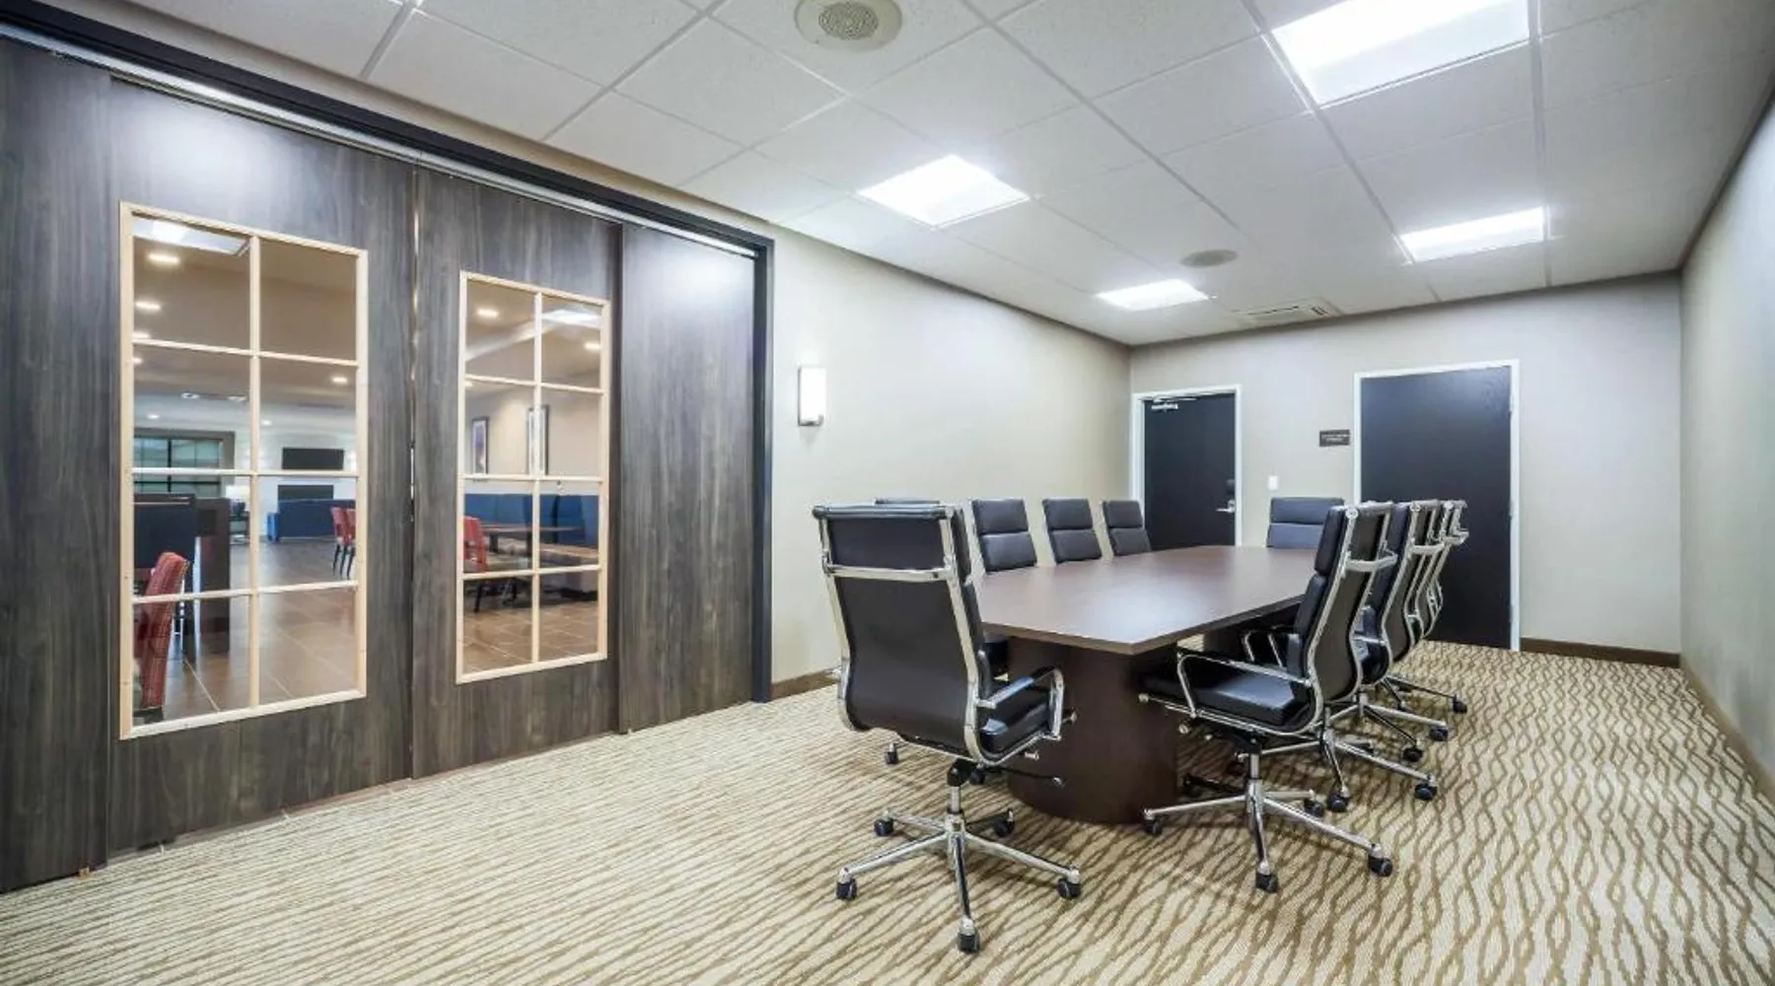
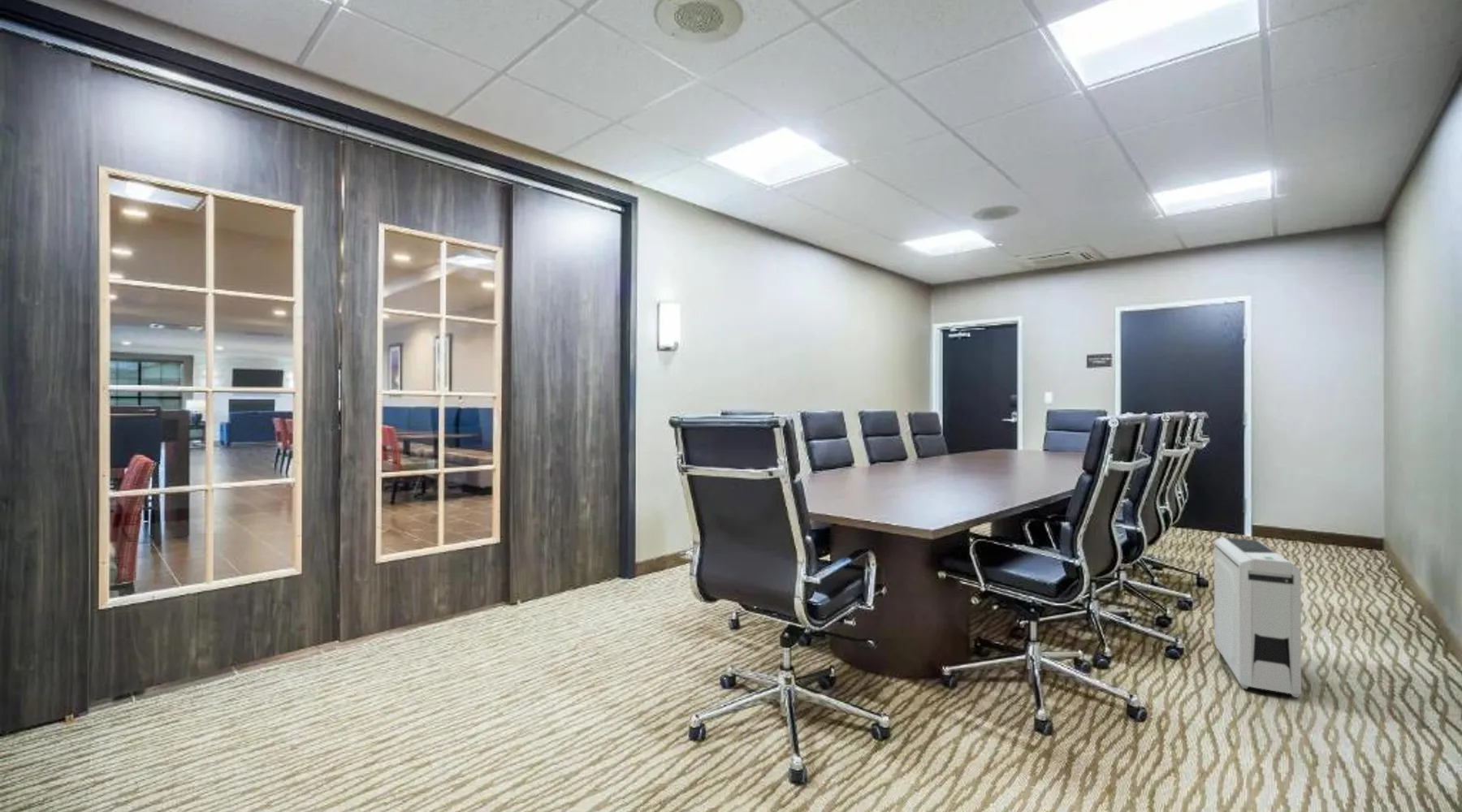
+ air purifier [1213,536,1302,698]
